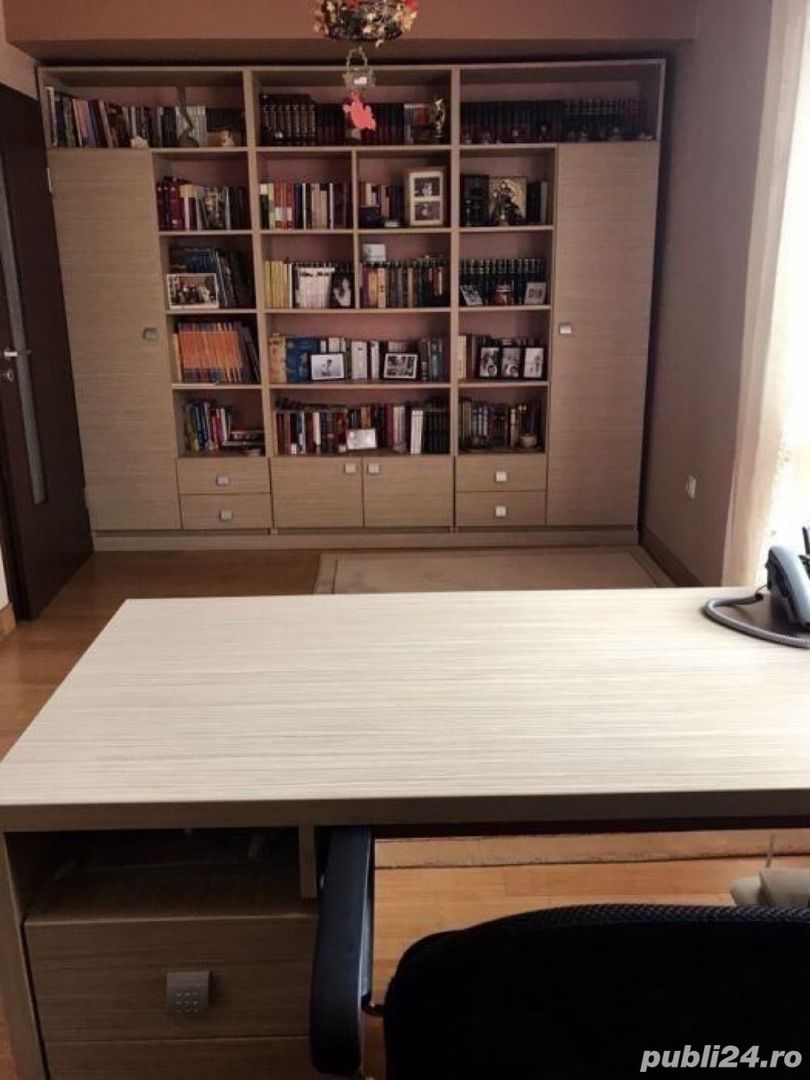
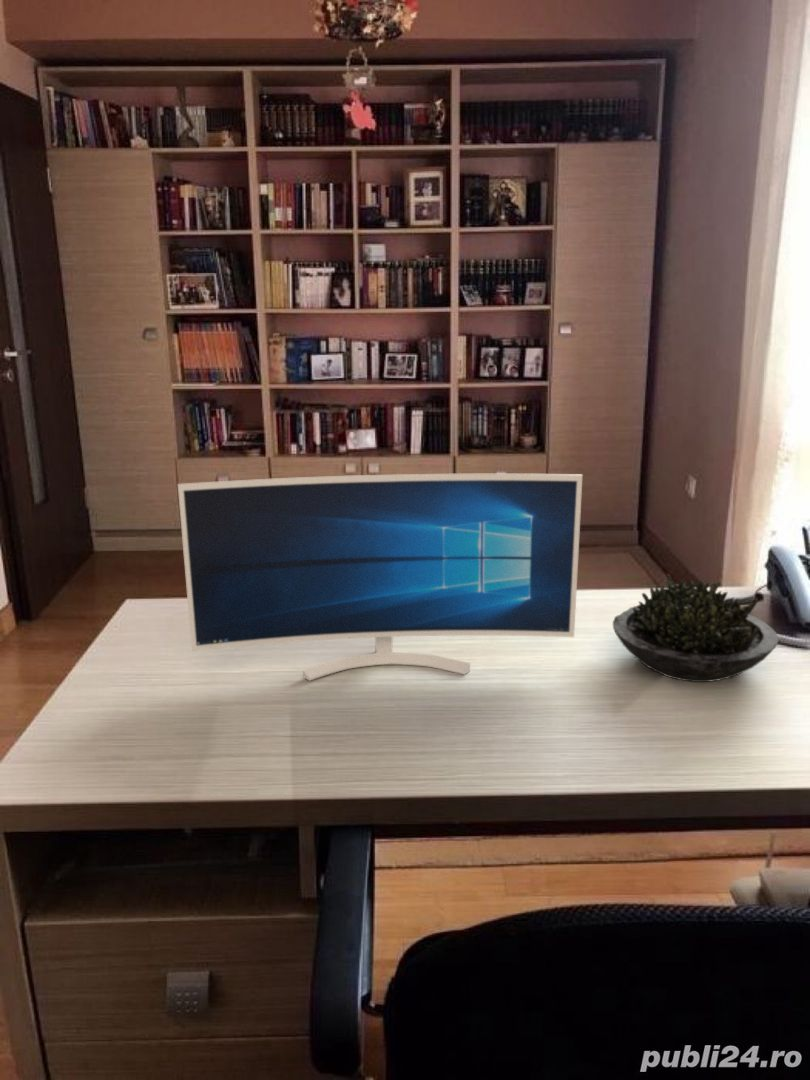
+ succulent plant [612,573,779,683]
+ monitor [177,473,584,682]
